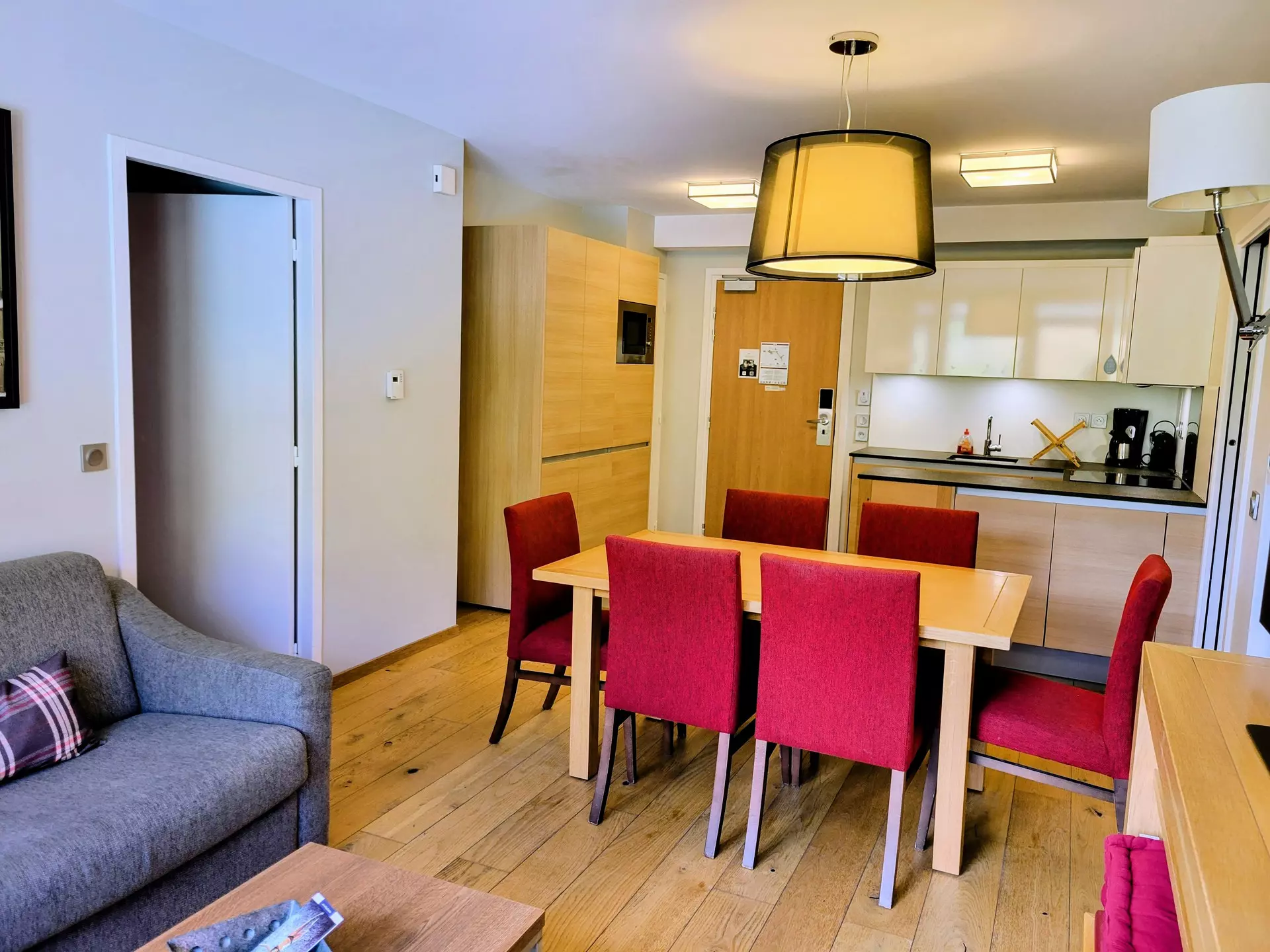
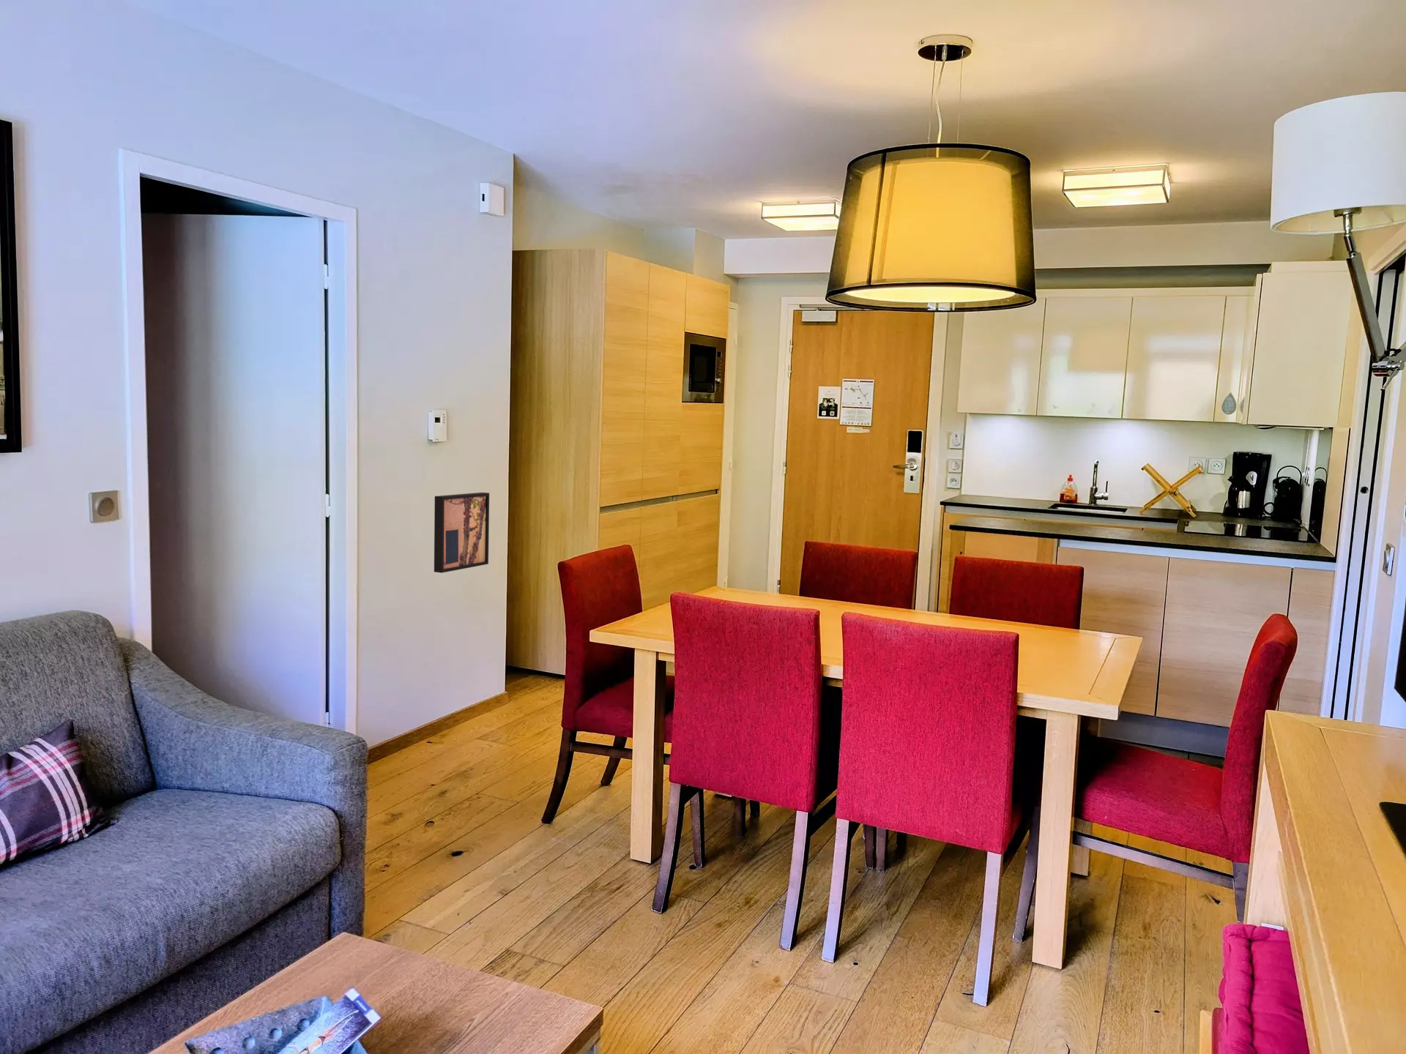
+ wall art [434,492,490,574]
